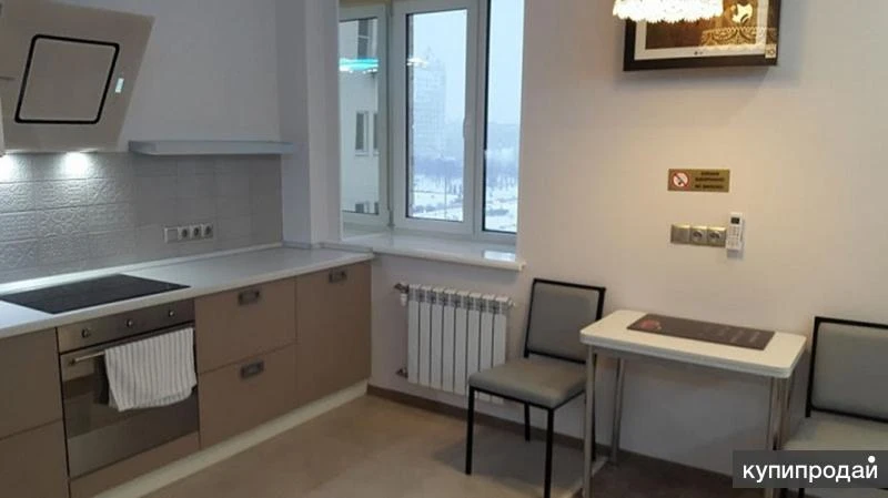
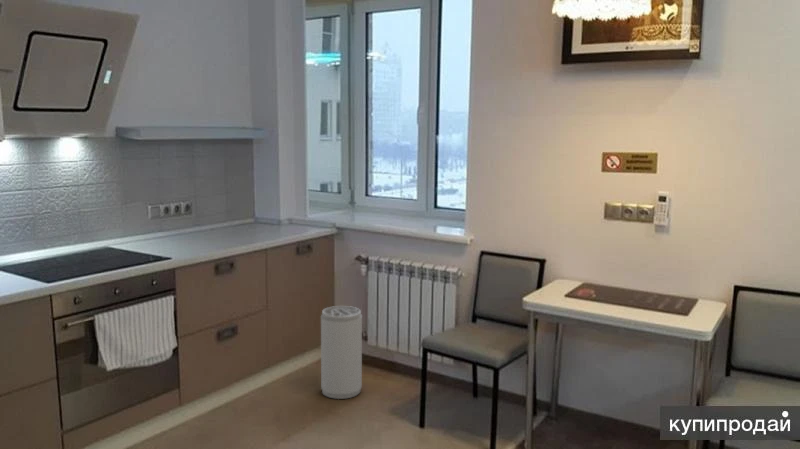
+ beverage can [320,305,363,400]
